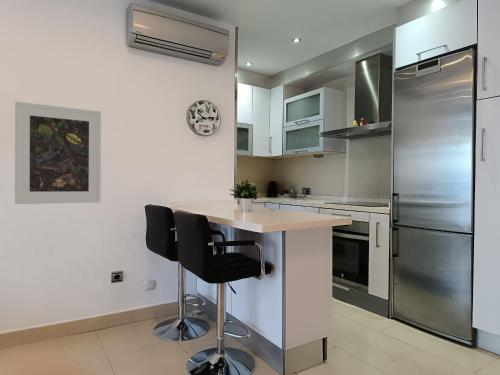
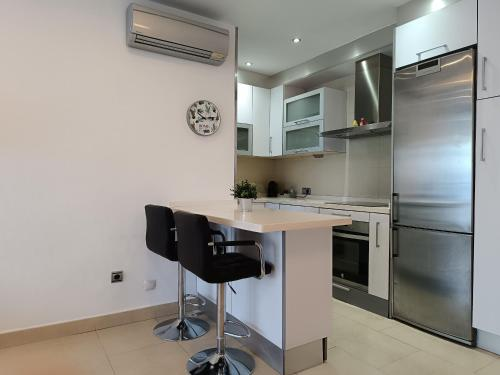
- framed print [14,101,102,205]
